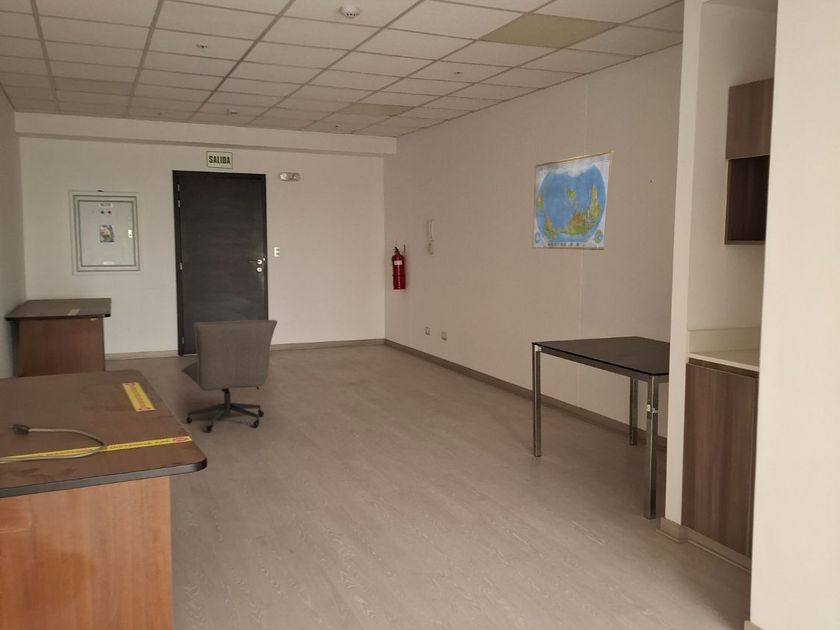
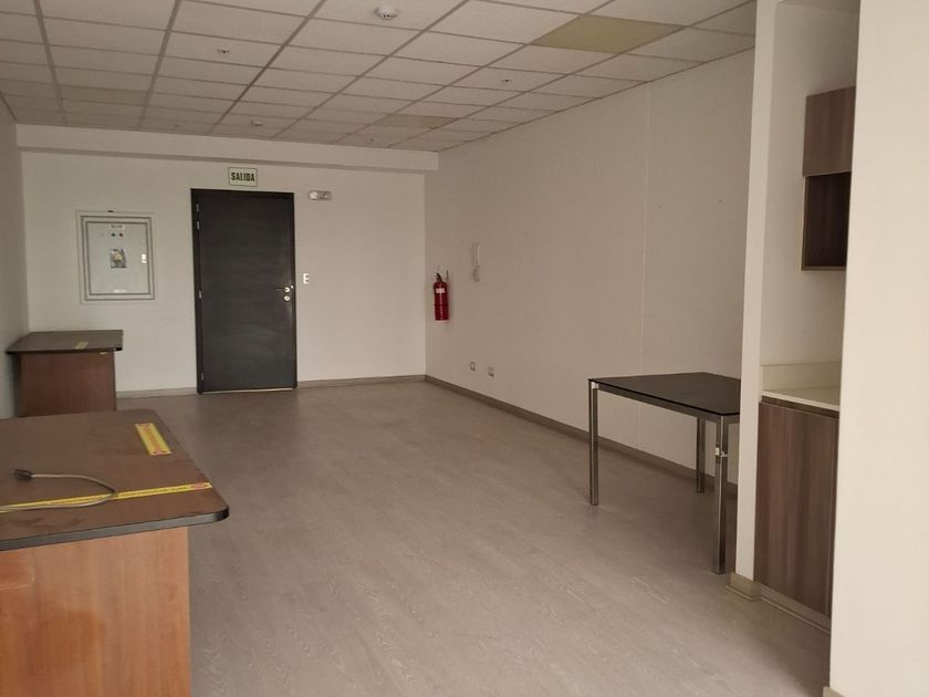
- world map [531,150,614,251]
- chair [180,319,278,433]
